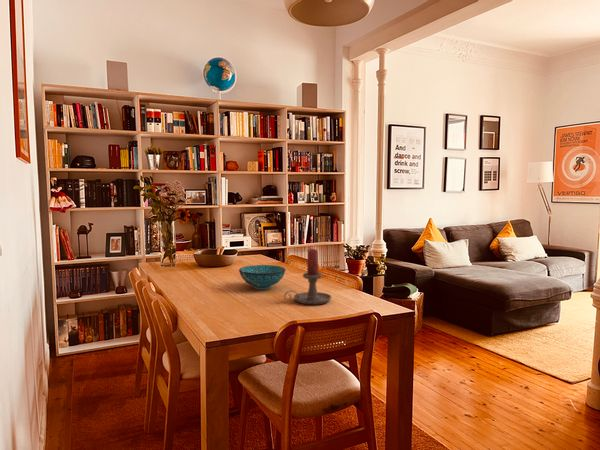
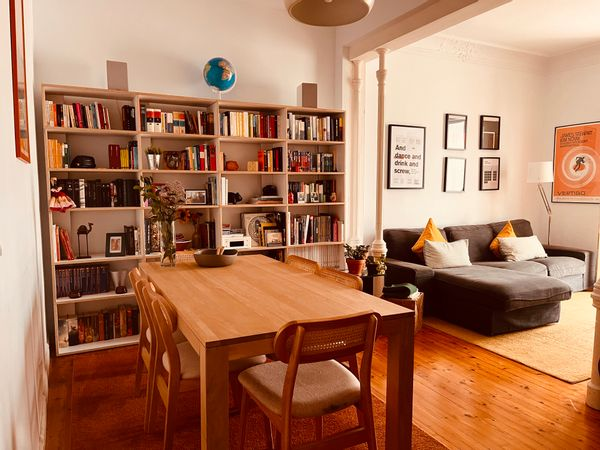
- decorative bowl [238,264,287,290]
- candle holder [283,248,332,305]
